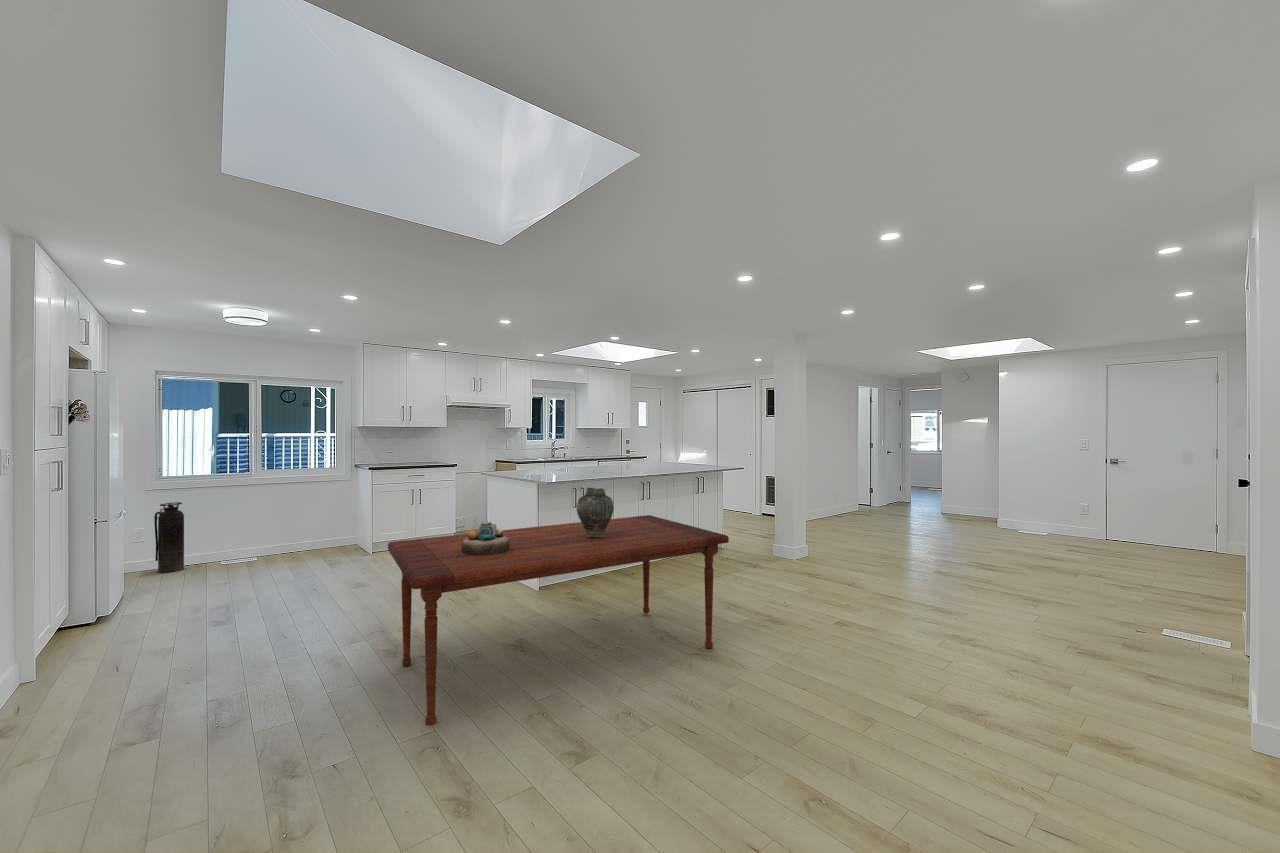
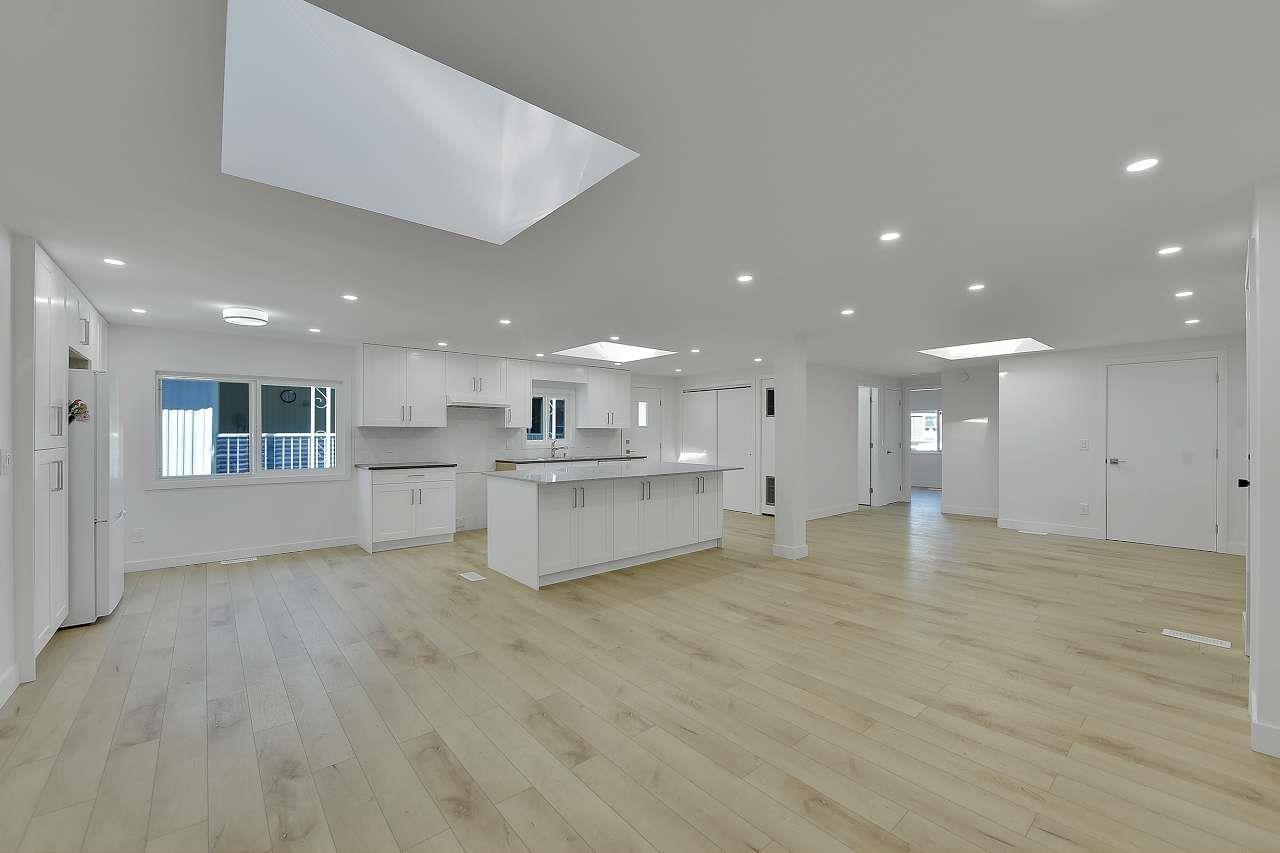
- vase [576,487,615,537]
- fire extinguisher [153,501,185,574]
- decorative bowl [461,520,510,555]
- dining table [387,514,730,727]
